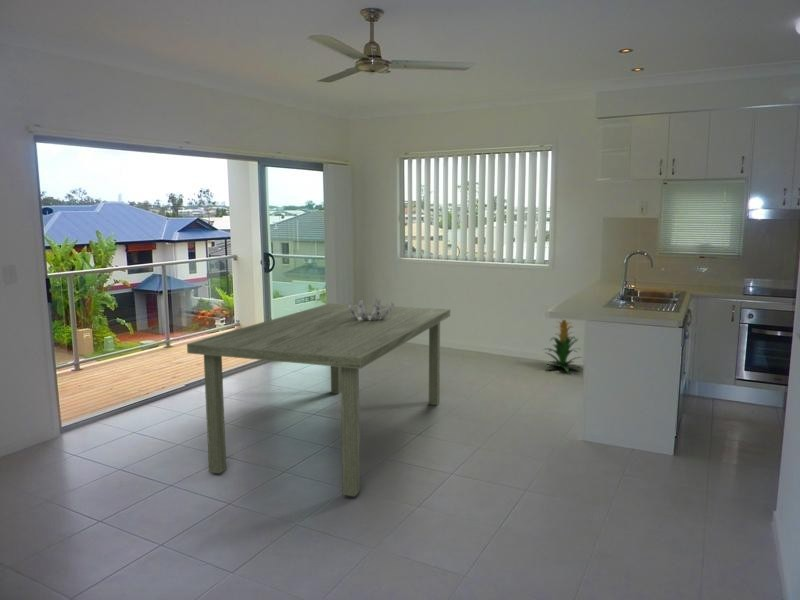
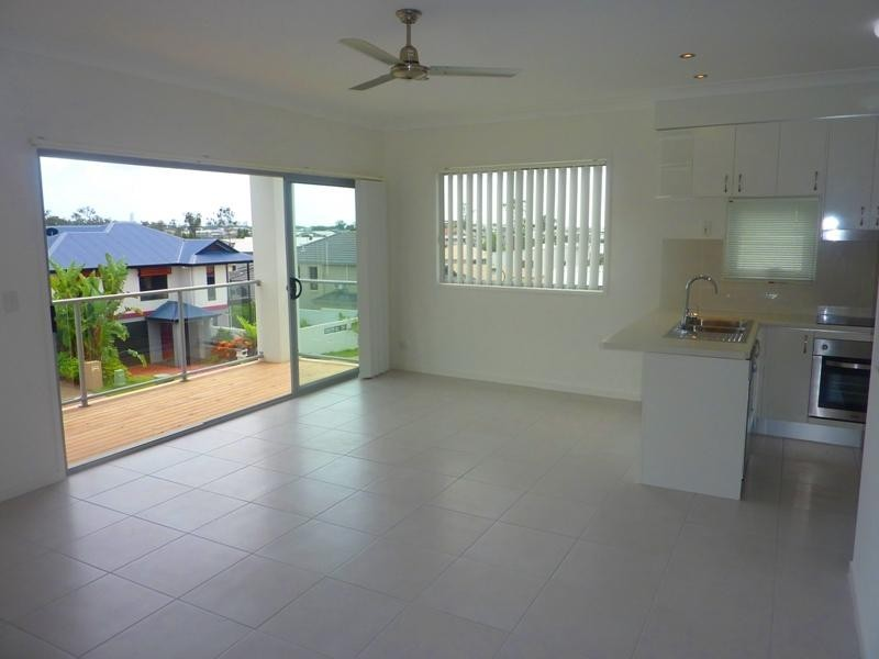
- dining table [186,302,451,498]
- decorative bowl [349,297,395,321]
- indoor plant [542,319,584,373]
